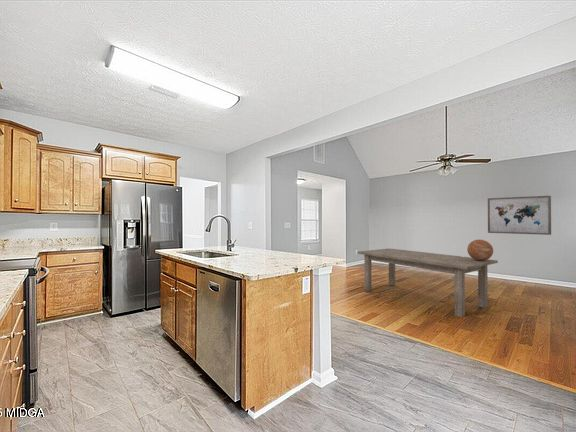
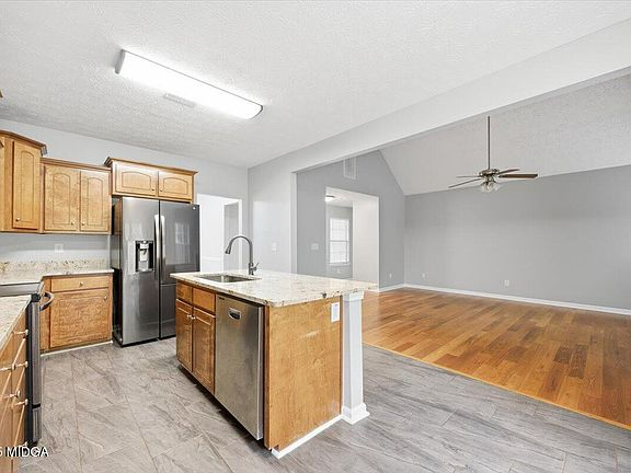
- dining table [356,247,499,318]
- decorative globe [466,239,494,261]
- wall art [487,195,552,236]
